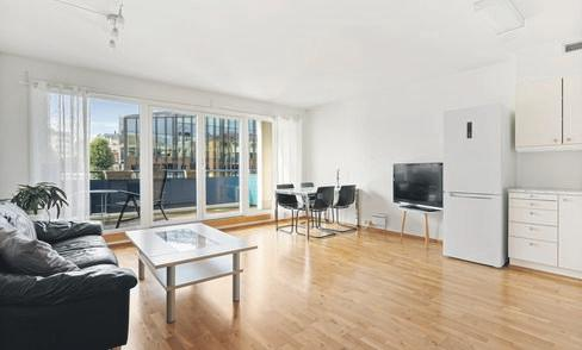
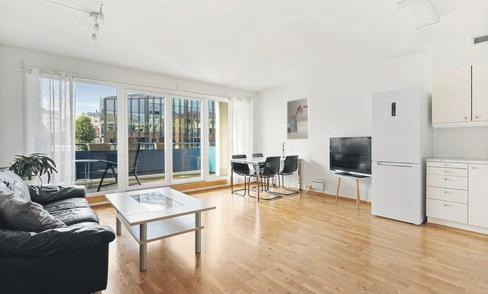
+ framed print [286,97,310,140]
